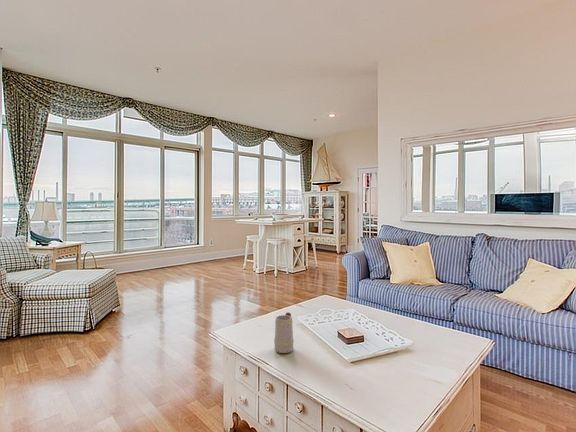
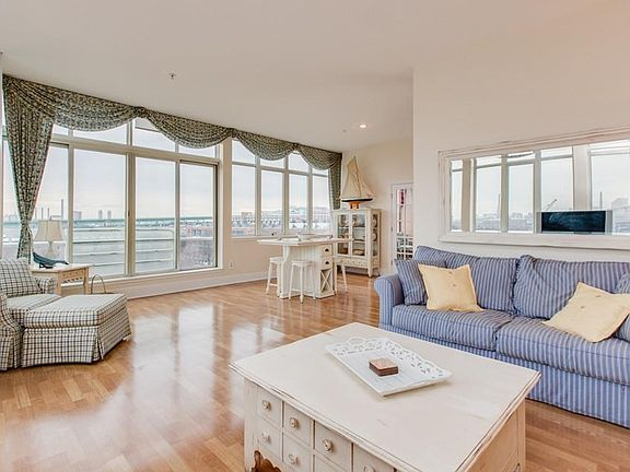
- mug [273,311,295,354]
